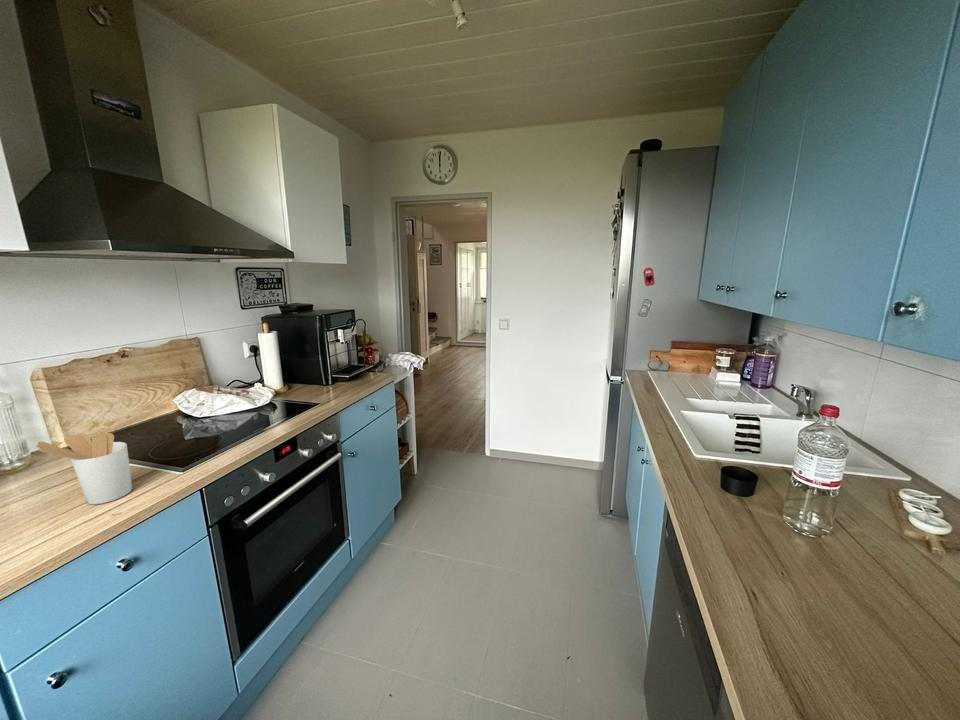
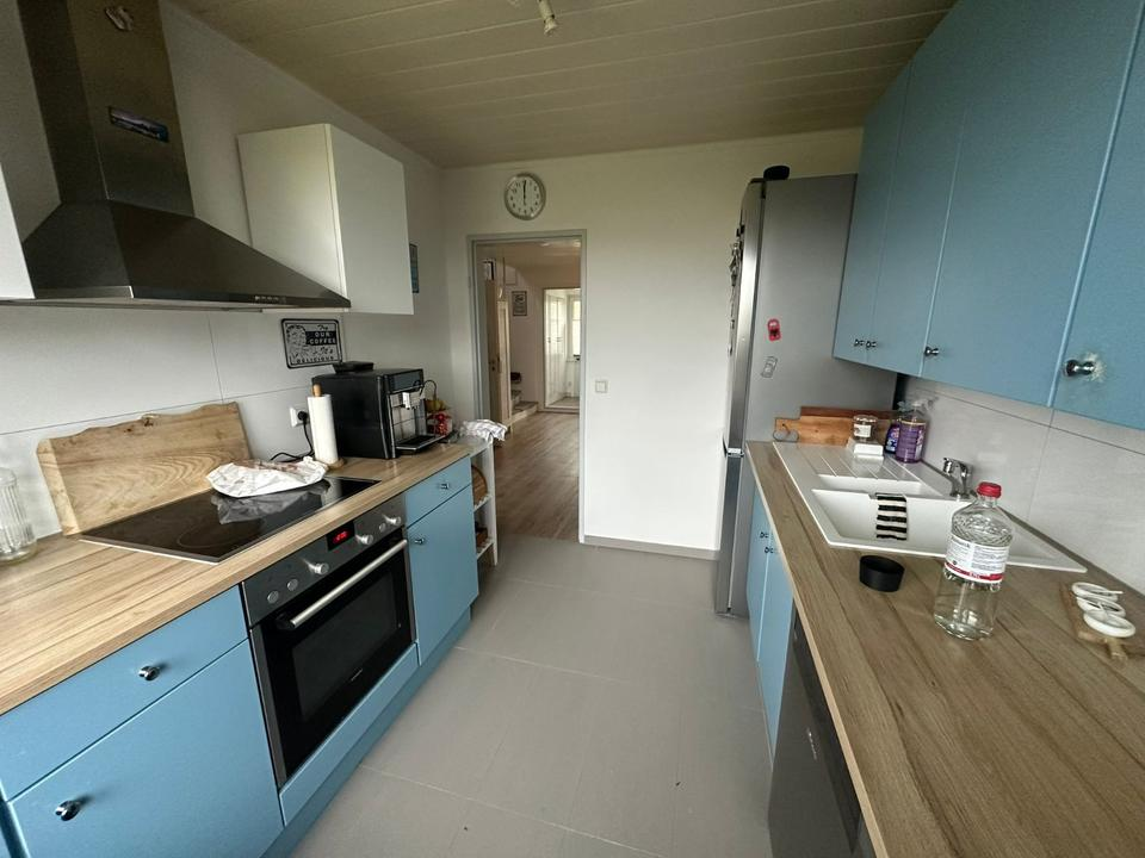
- utensil holder [35,432,133,505]
